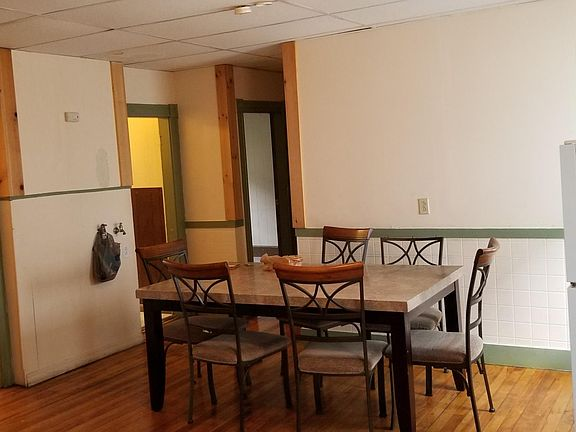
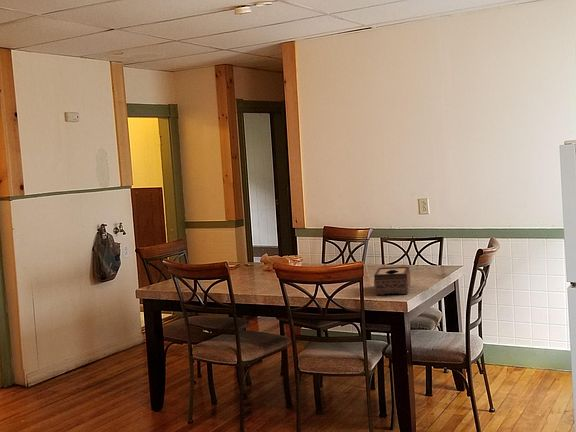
+ tissue box [373,266,412,296]
